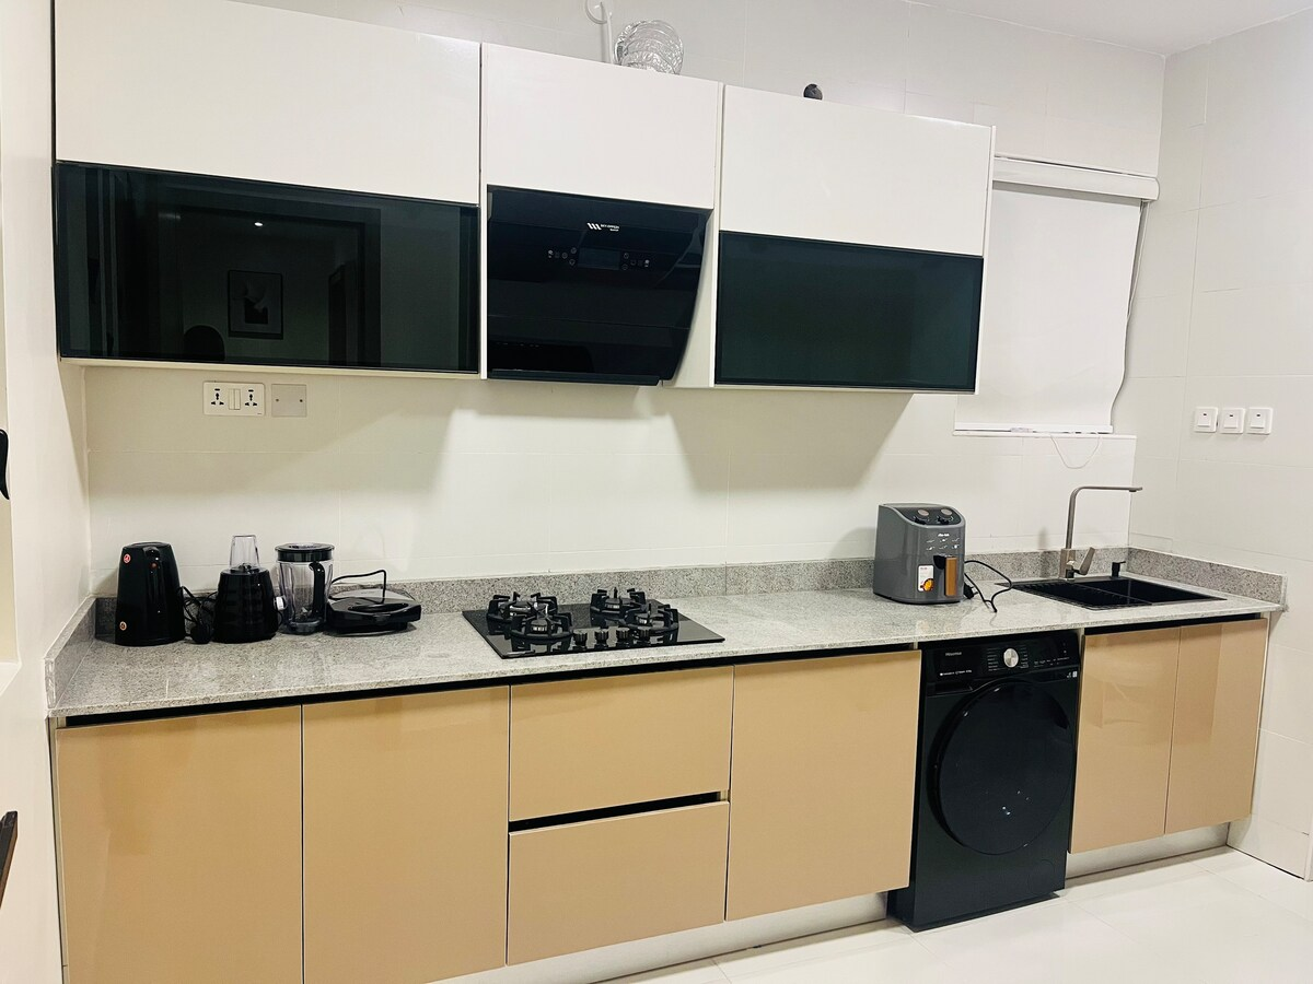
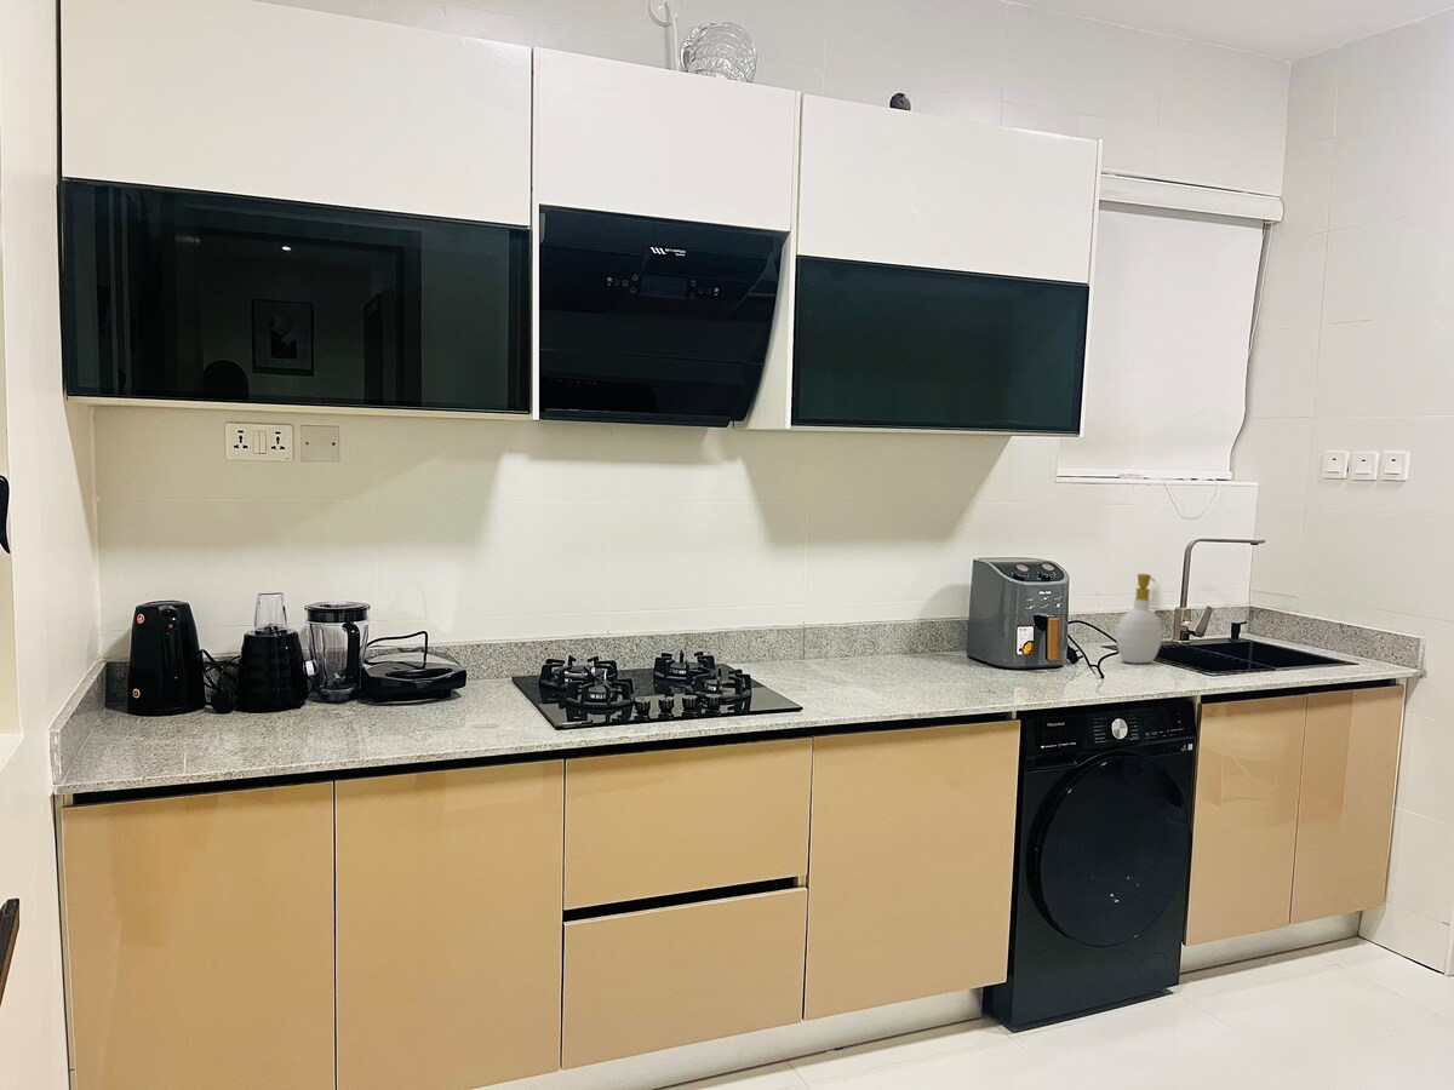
+ soap bottle [1115,573,1163,665]
